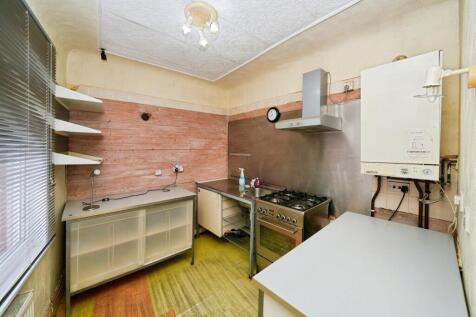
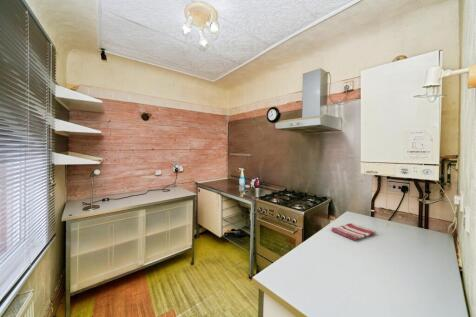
+ dish towel [331,222,377,241]
